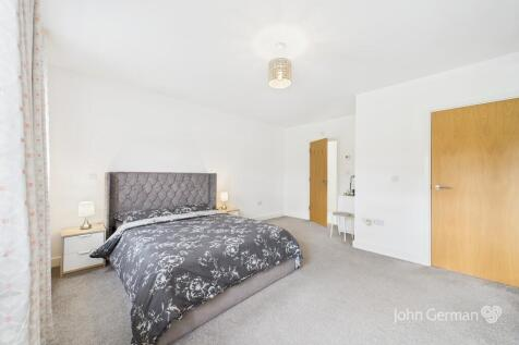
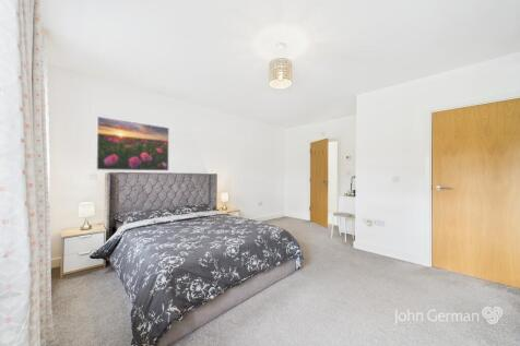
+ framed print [95,116,170,171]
